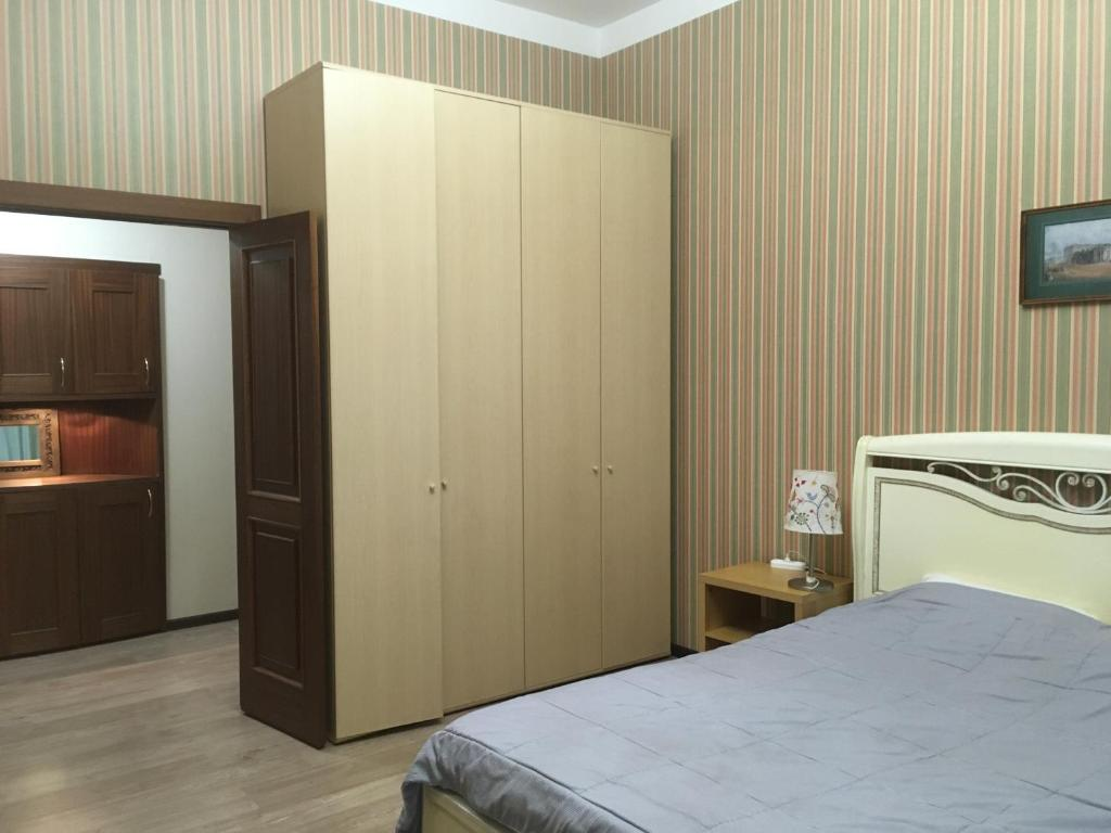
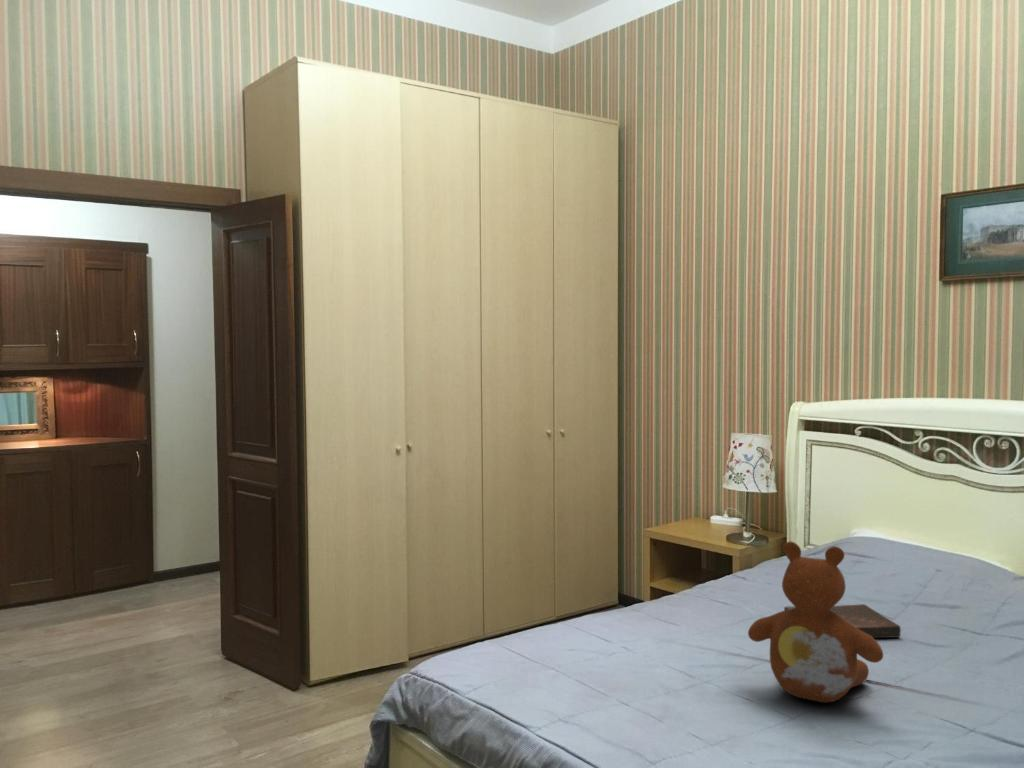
+ teddy bear [747,541,884,703]
+ book [783,603,902,639]
